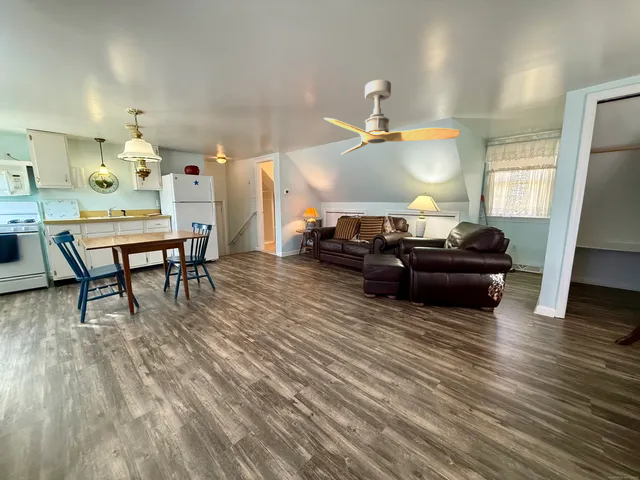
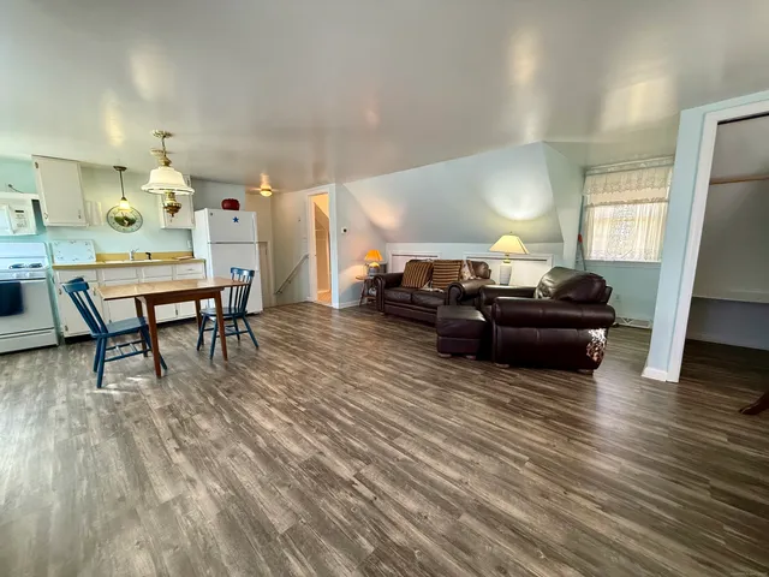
- ceiling fan [323,79,461,155]
